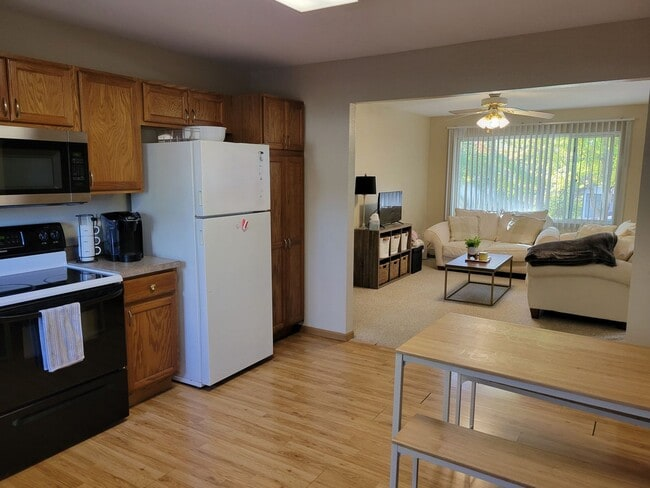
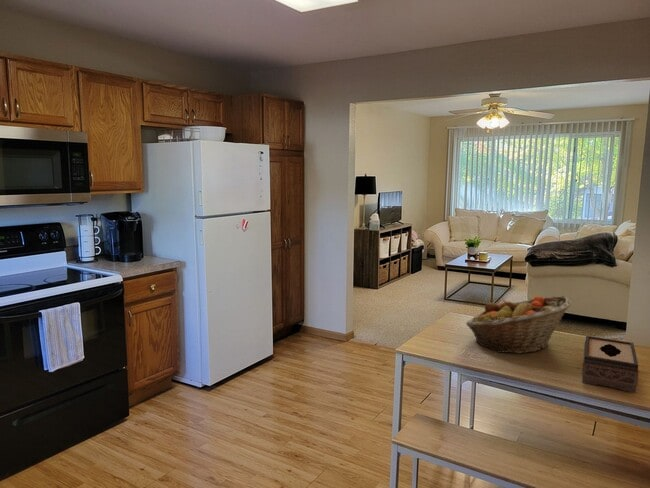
+ fruit basket [465,295,572,355]
+ tissue box [581,335,640,394]
